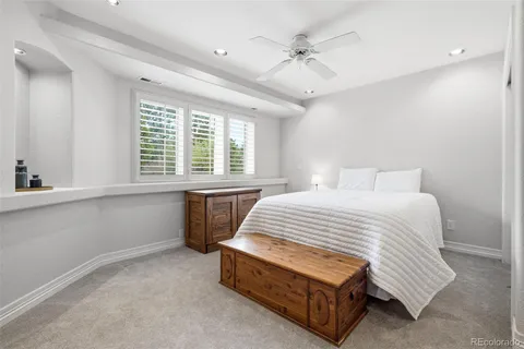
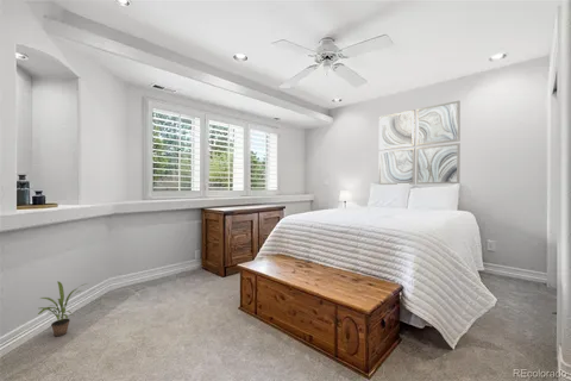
+ wall art [378,100,462,186]
+ potted plant [37,280,88,338]
